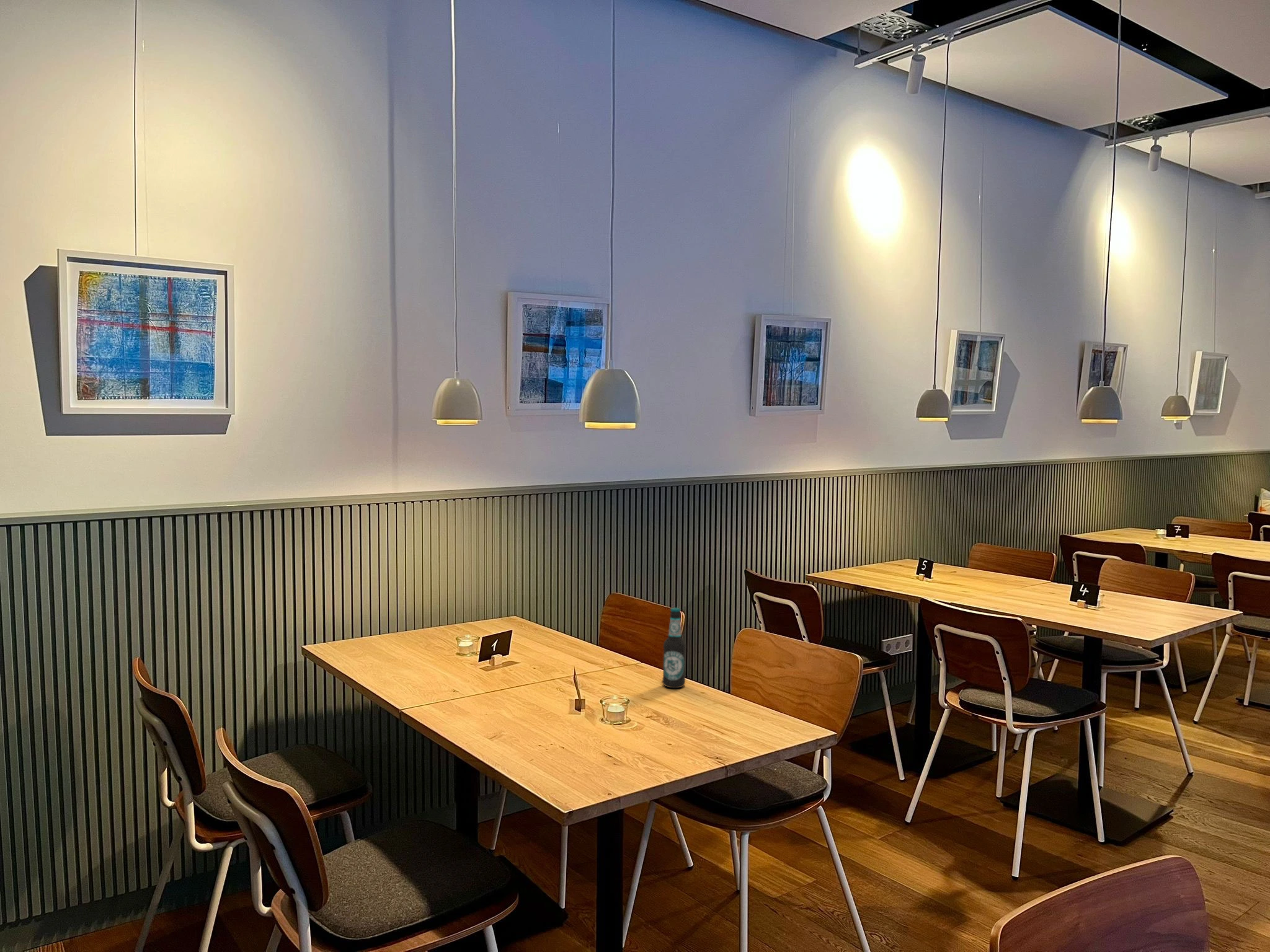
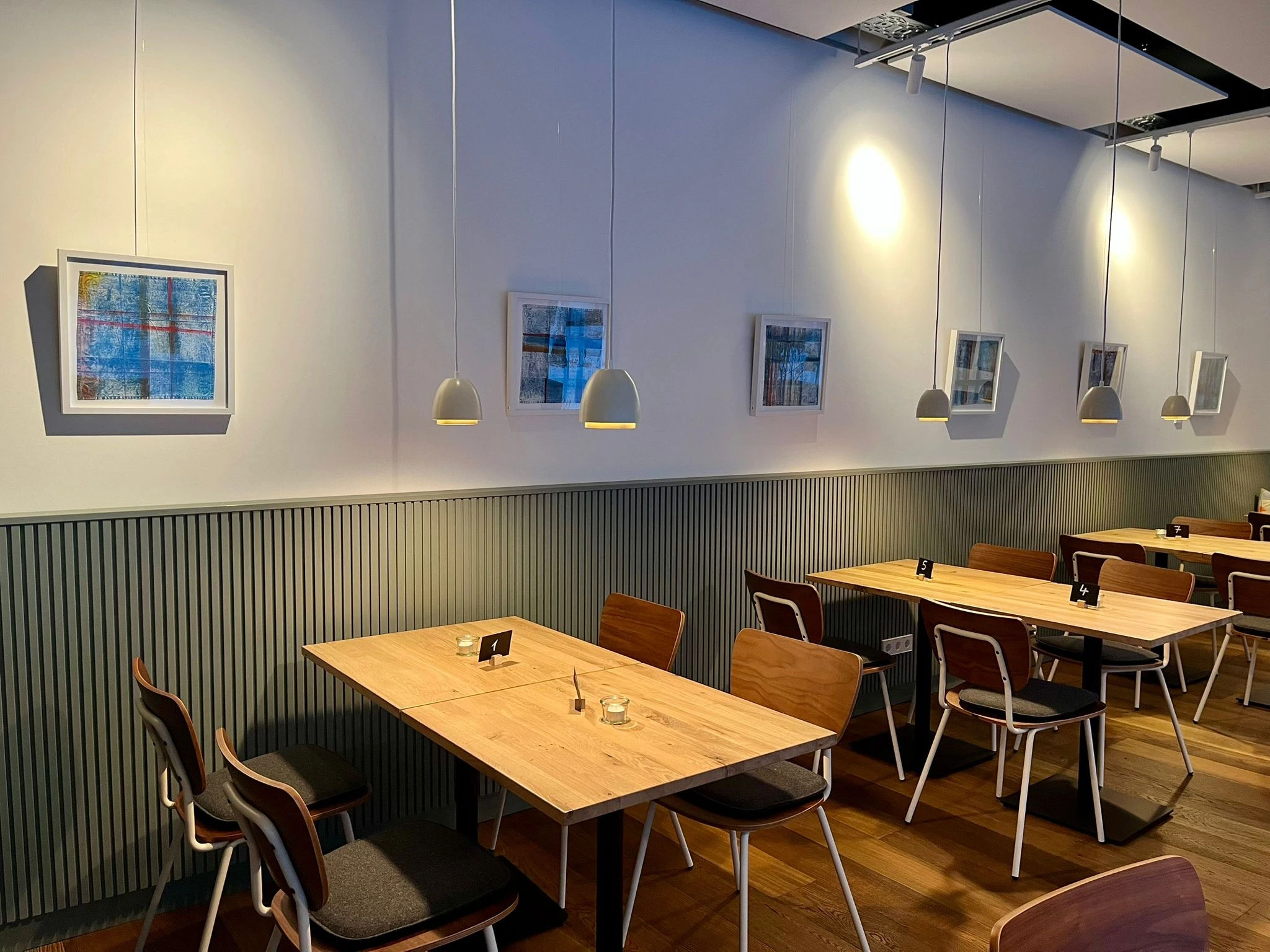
- bottle [662,607,686,689]
